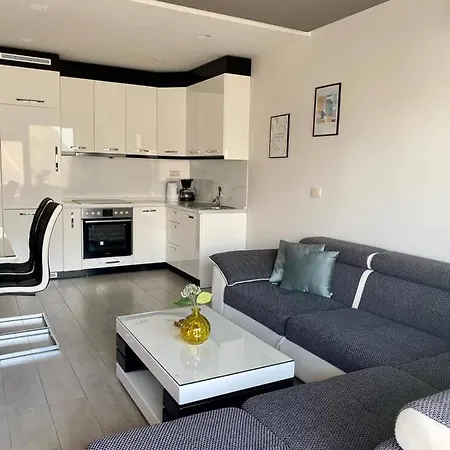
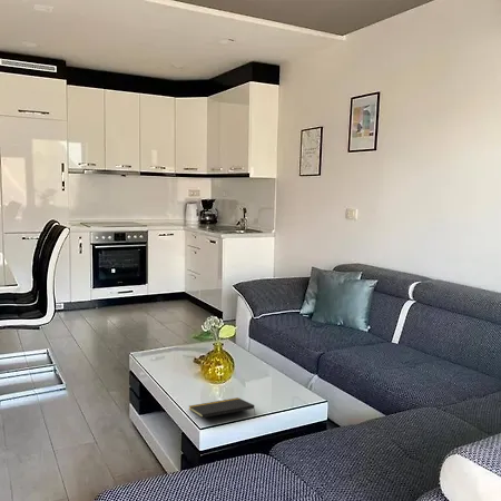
+ notepad [188,396,256,419]
